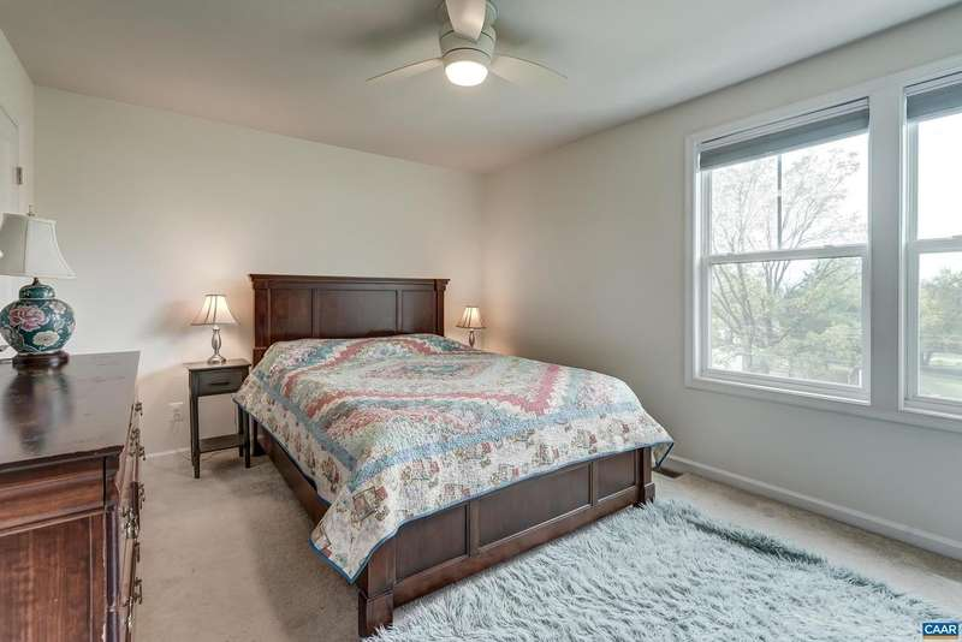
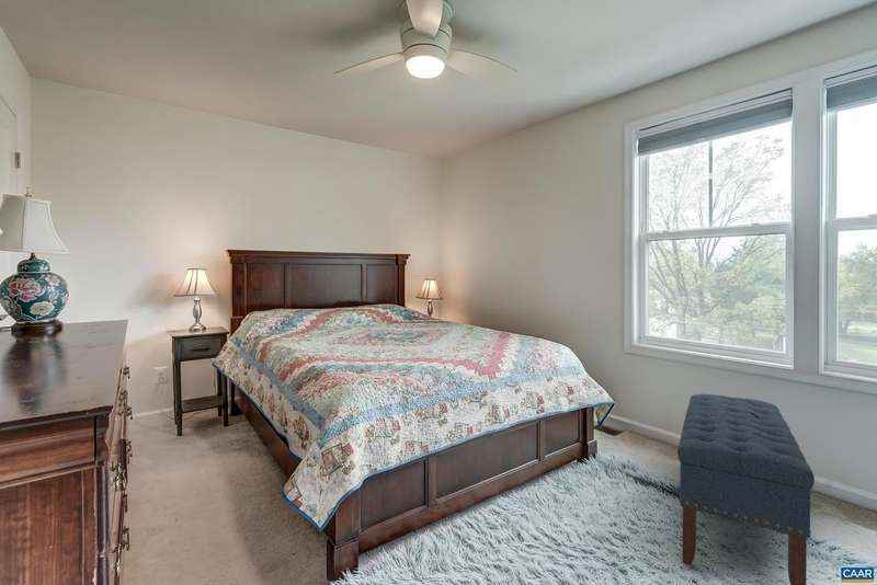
+ bench [676,393,816,585]
